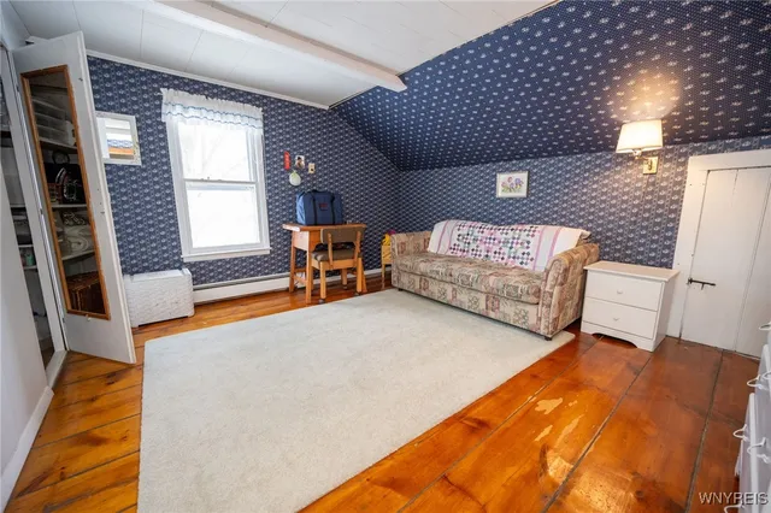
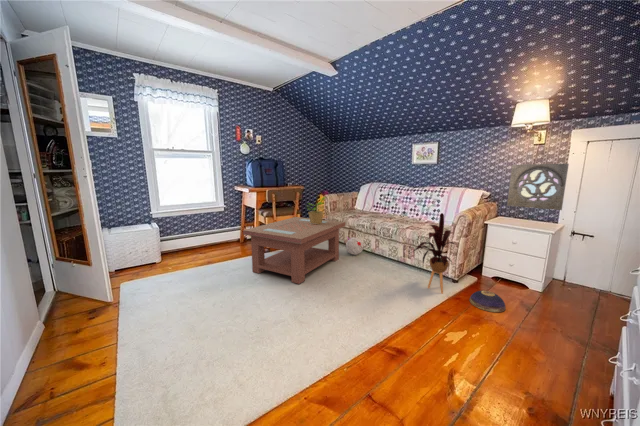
+ coffee table [242,216,346,285]
+ potted plant [306,196,327,224]
+ house plant [410,212,457,295]
+ decorative bowl [468,290,507,313]
+ plush toy [345,236,364,256]
+ wall ornament [506,163,570,211]
